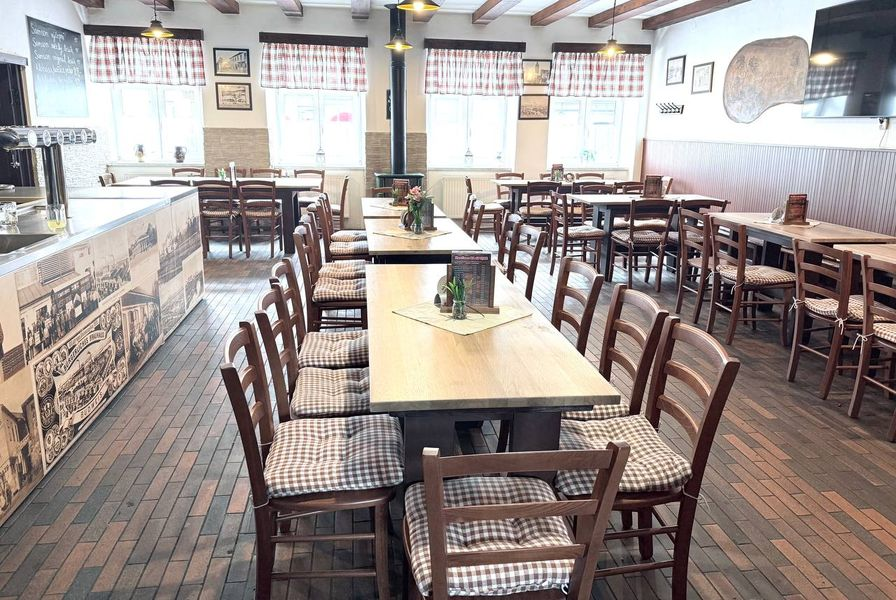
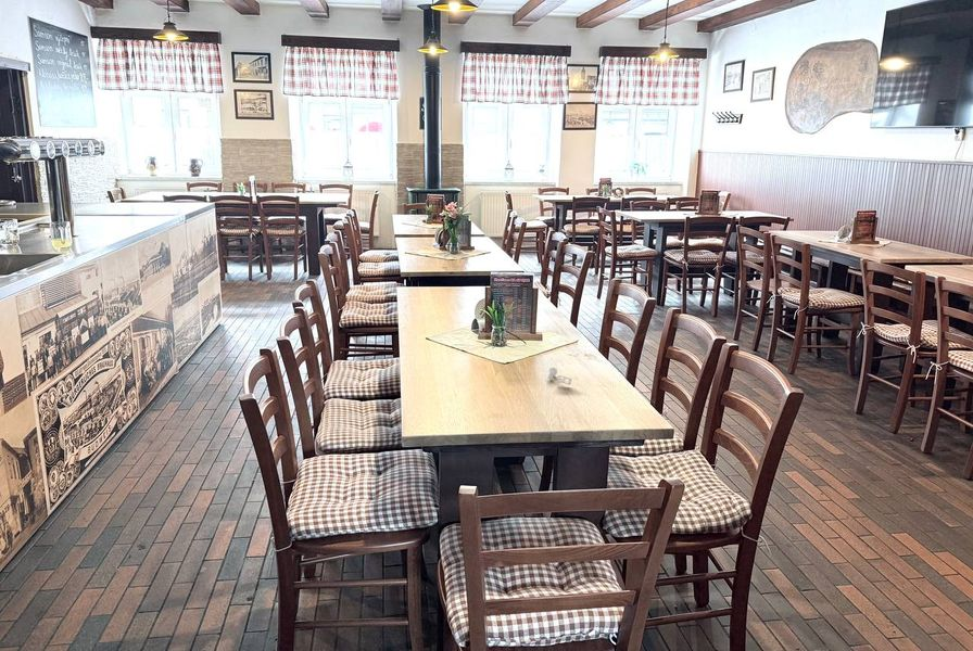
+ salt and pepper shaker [546,367,573,386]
